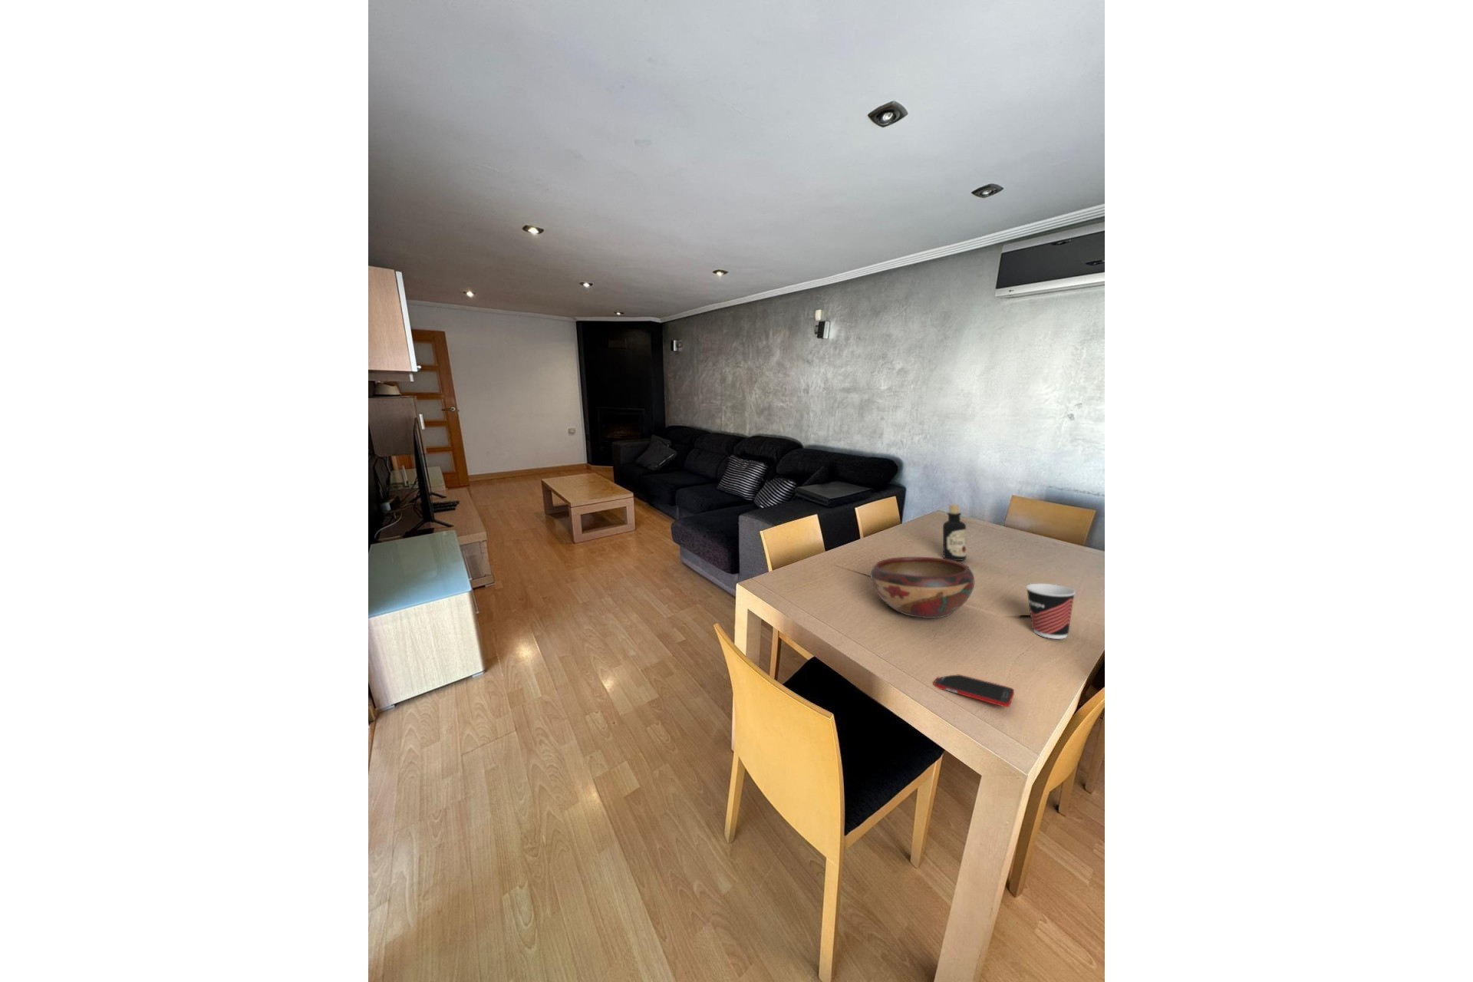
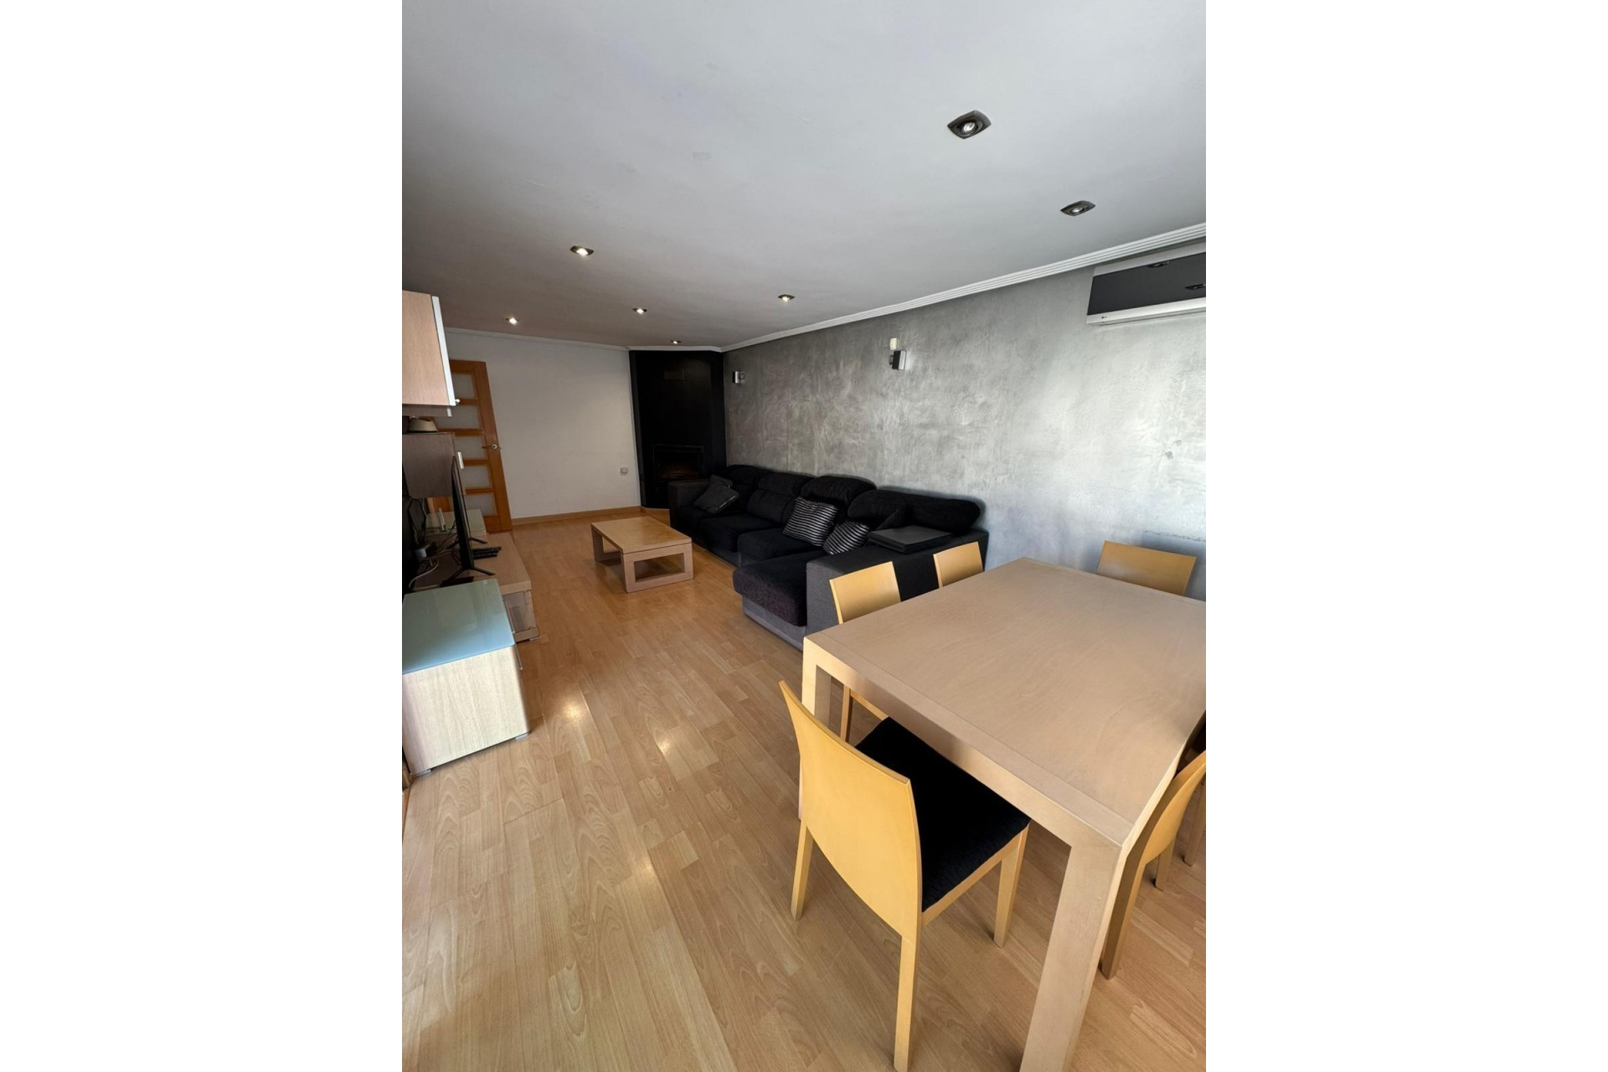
- cup [1025,583,1076,640]
- cell phone [933,674,1015,708]
- decorative bowl [870,556,975,619]
- bottle [943,504,968,561]
